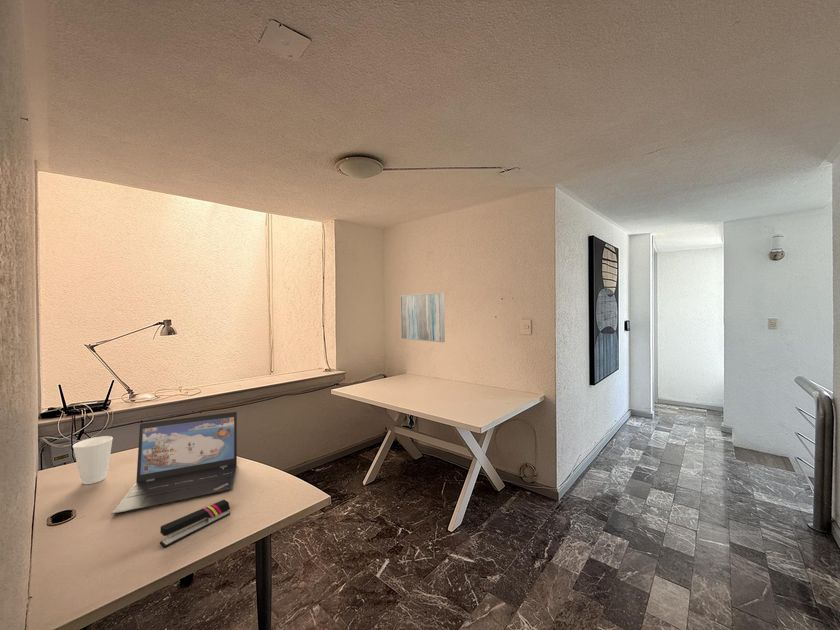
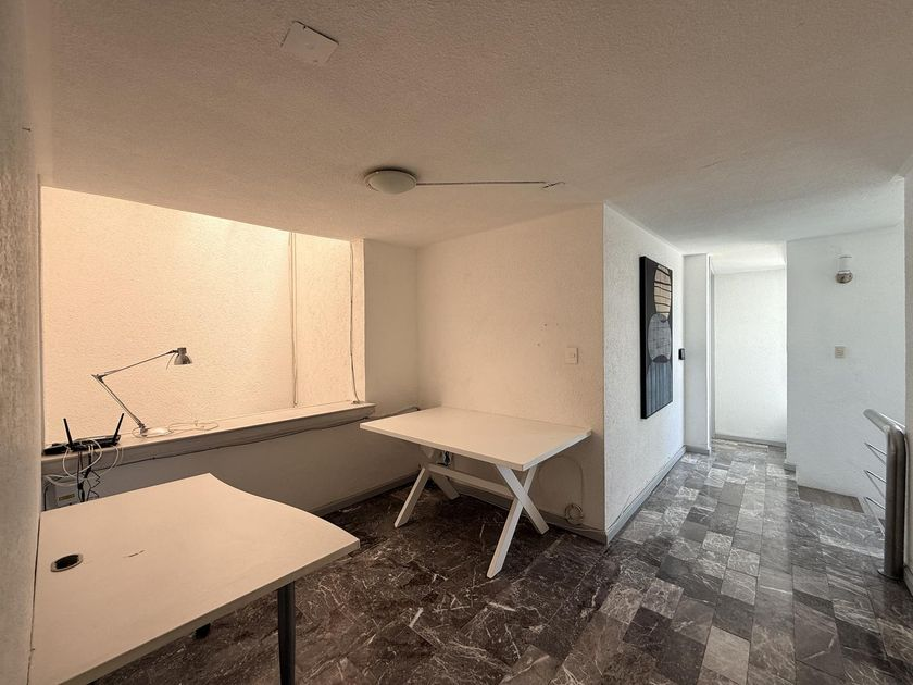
- laptop [110,411,238,516]
- stapler [159,499,231,549]
- wall art [400,292,446,343]
- cup [71,435,114,485]
